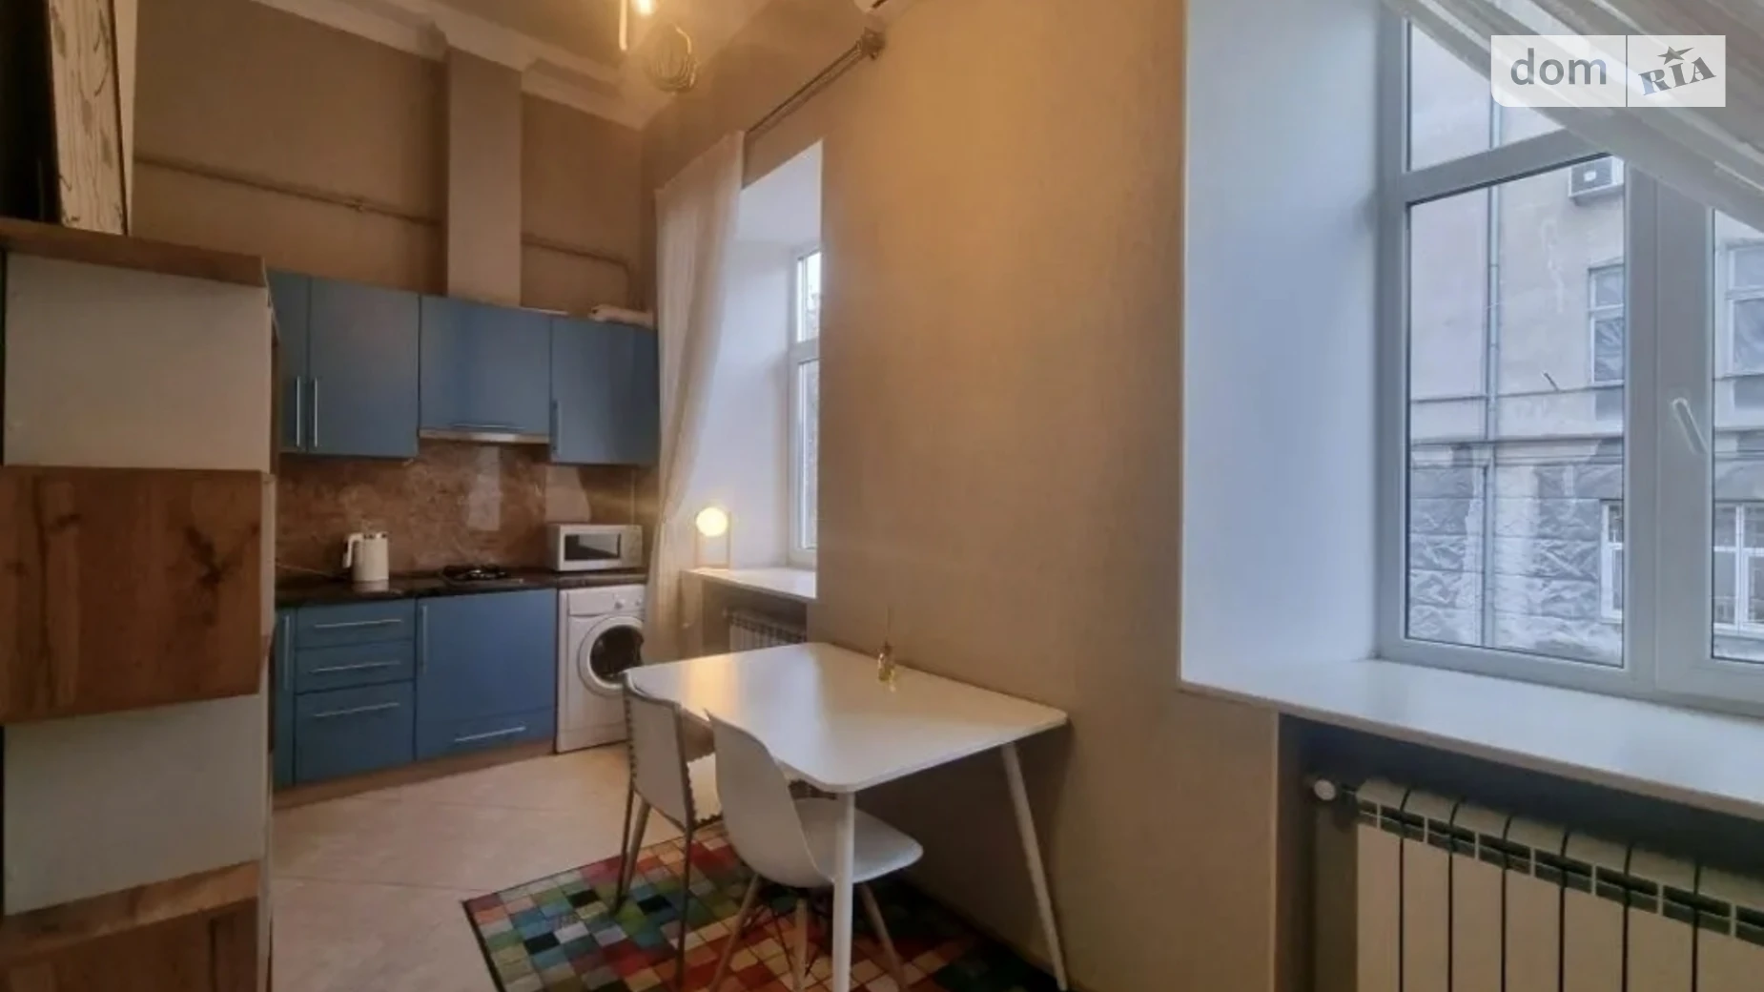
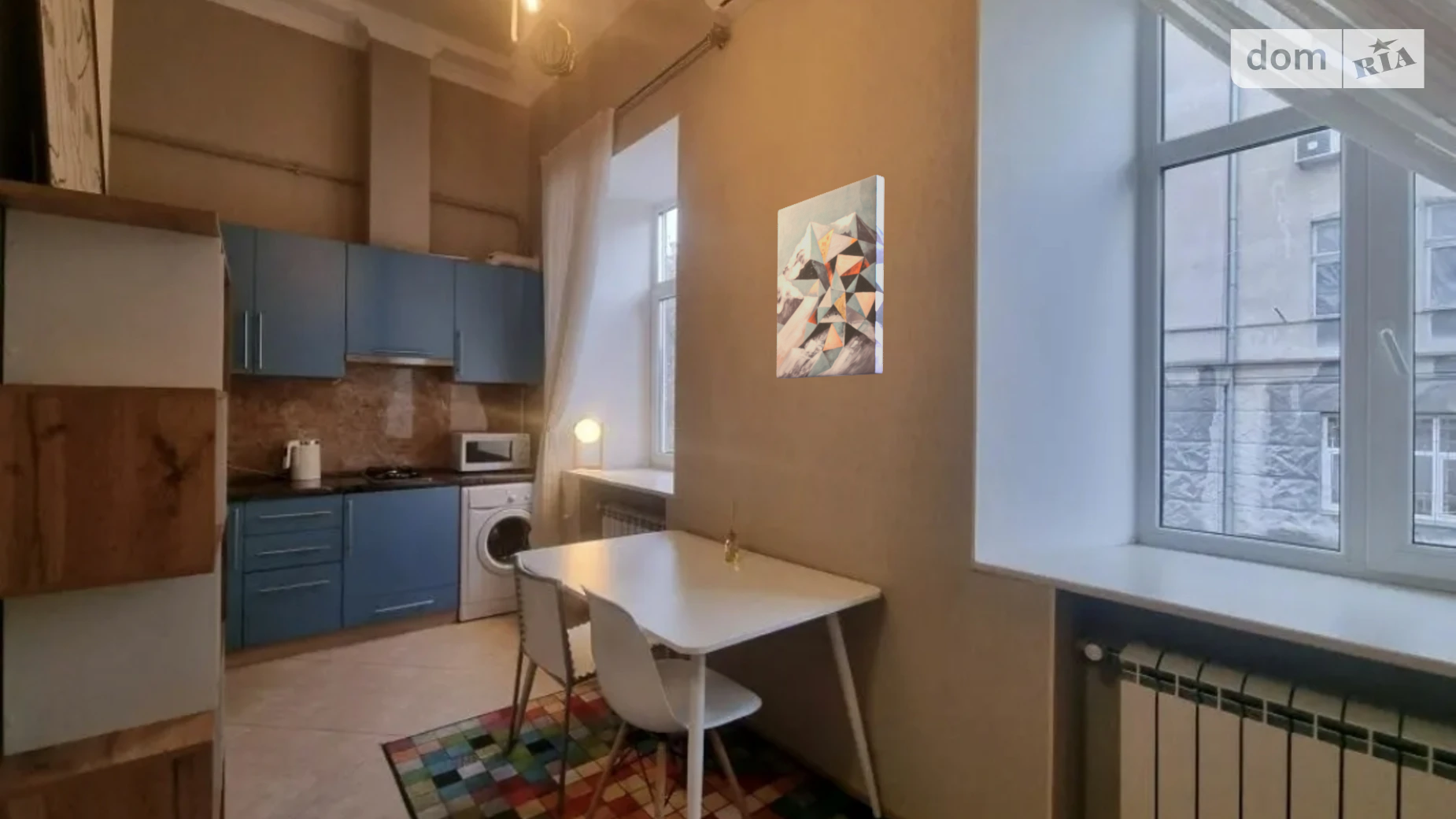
+ wall art [776,174,885,380]
